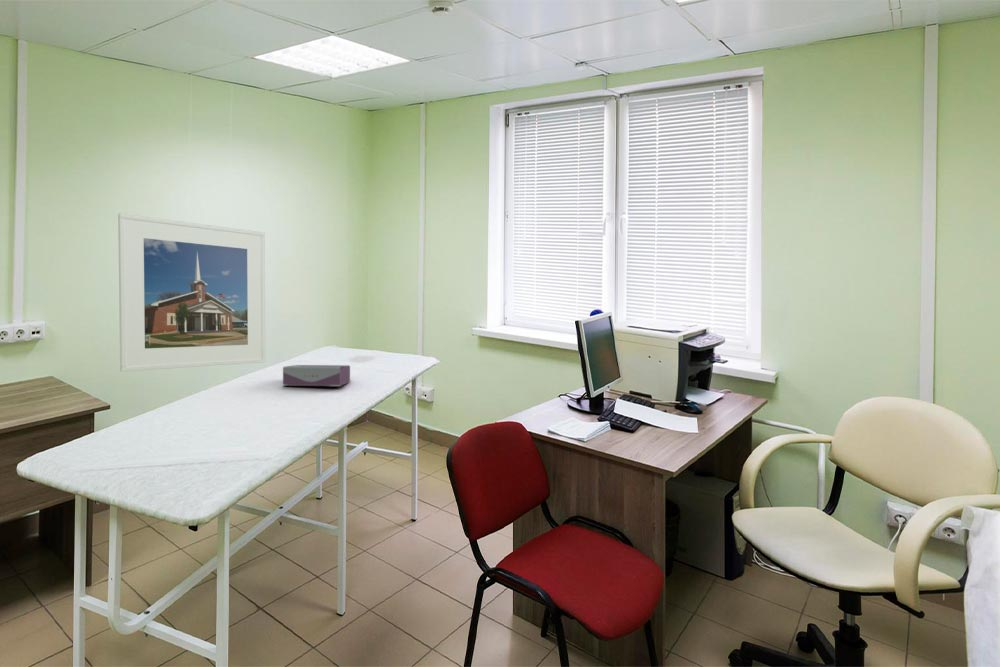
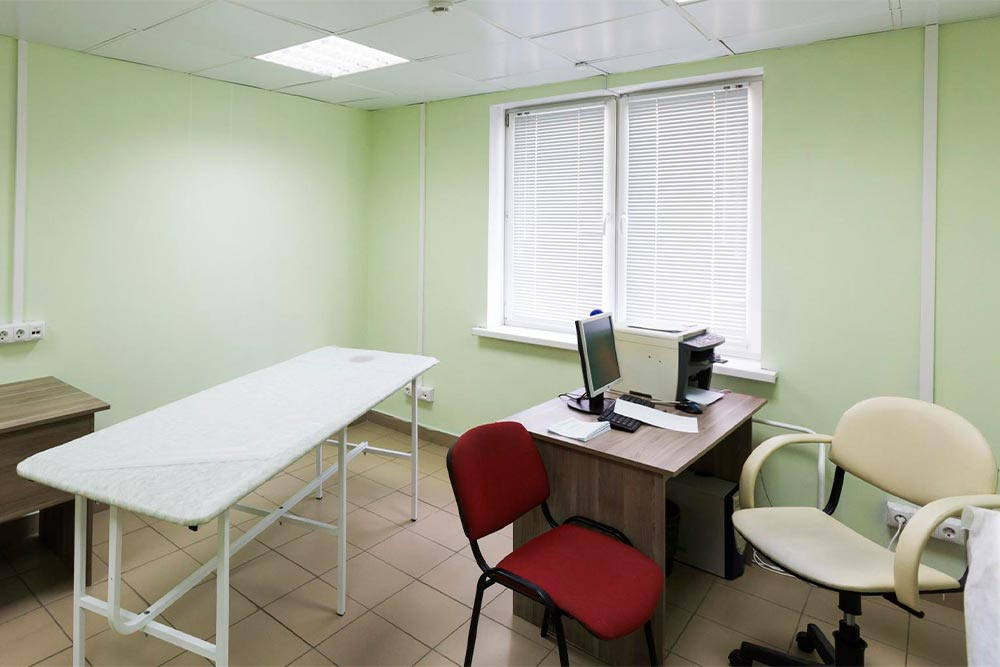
- tissue box [282,364,351,387]
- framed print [117,212,266,372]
